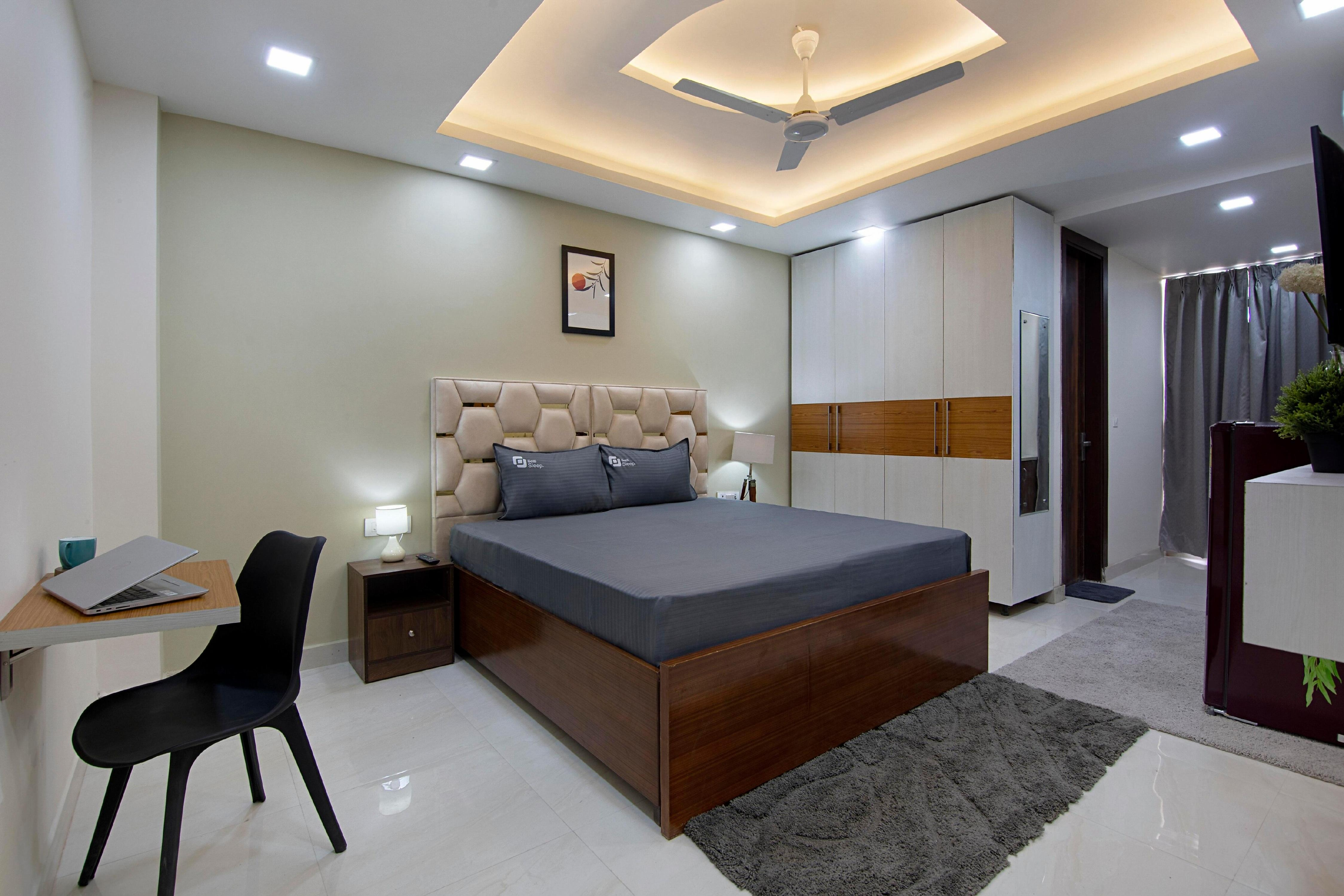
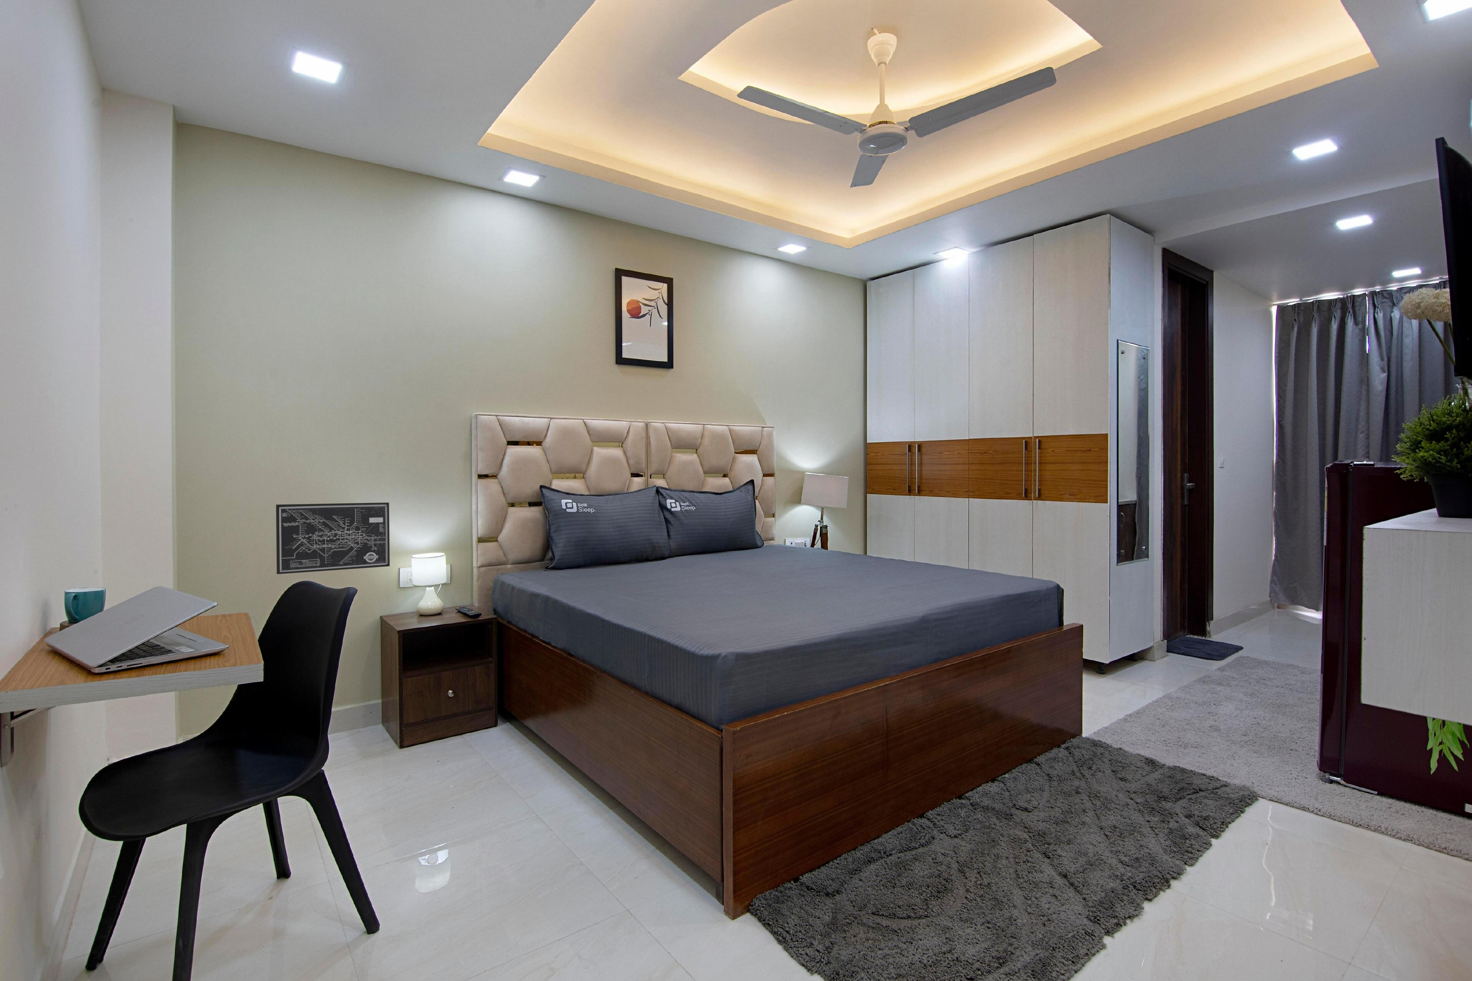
+ wall art [276,503,390,575]
